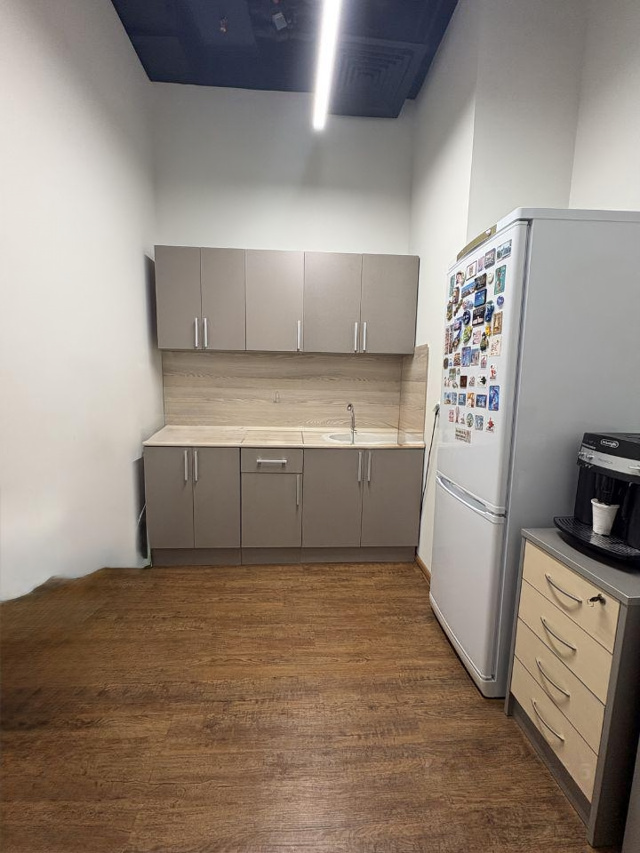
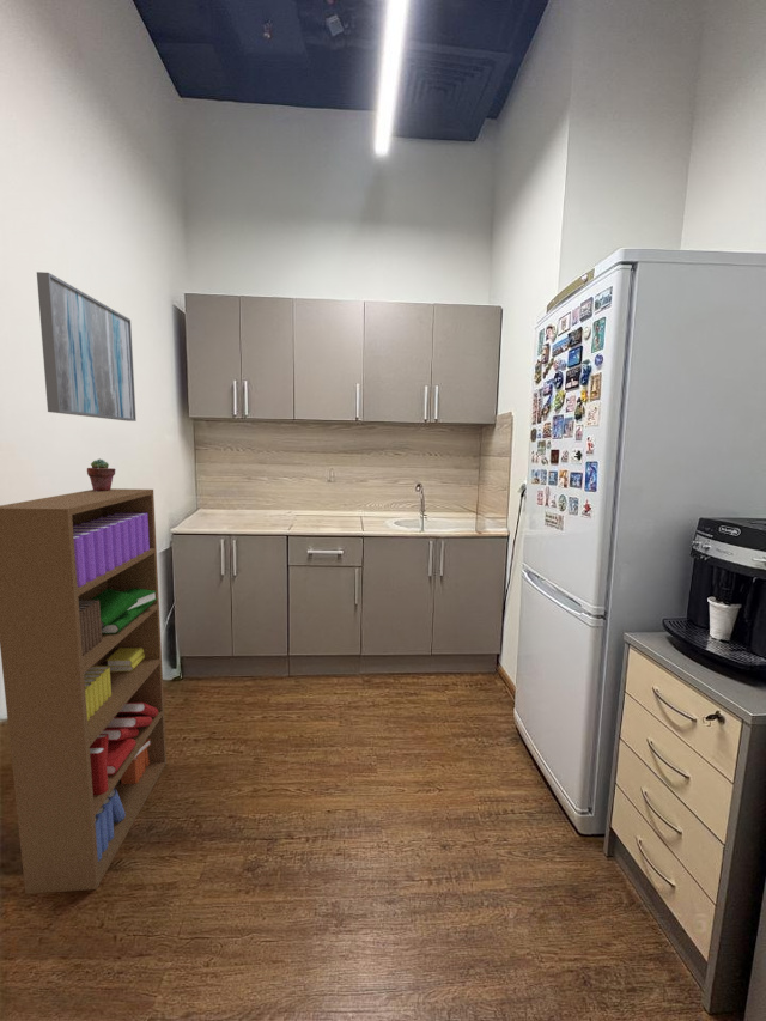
+ bookshelf [0,487,168,895]
+ wall art [36,271,138,423]
+ potted succulent [86,457,116,491]
